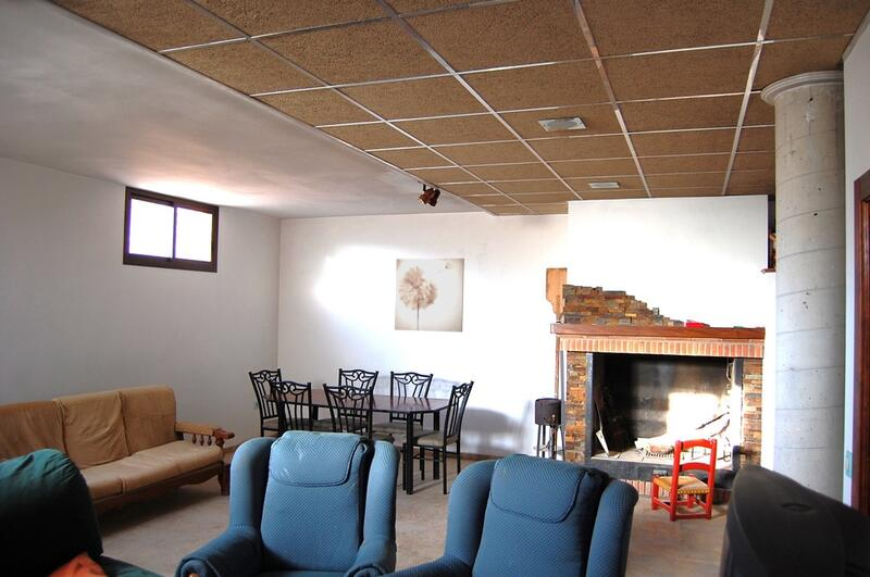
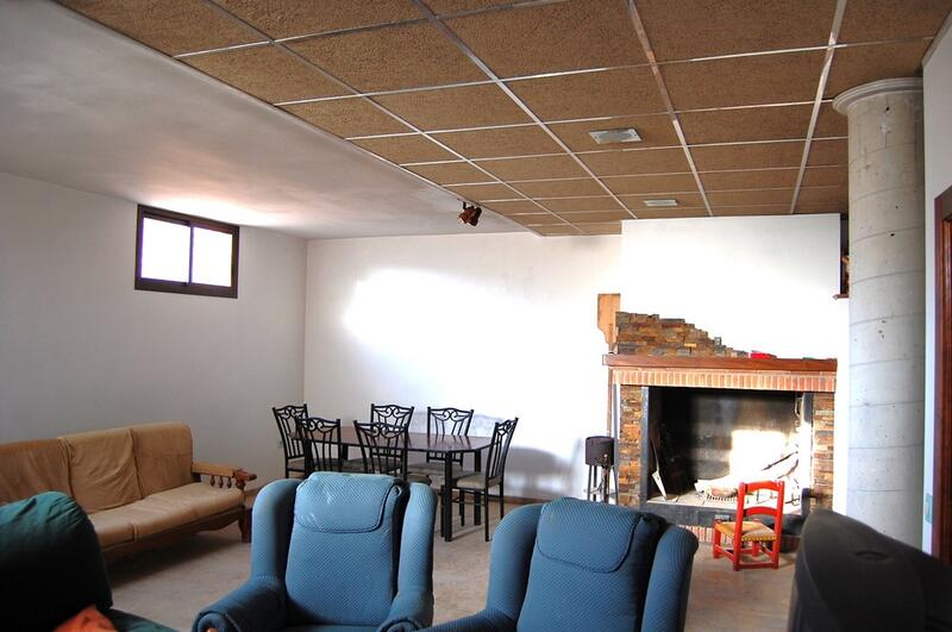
- wall art [394,258,465,334]
